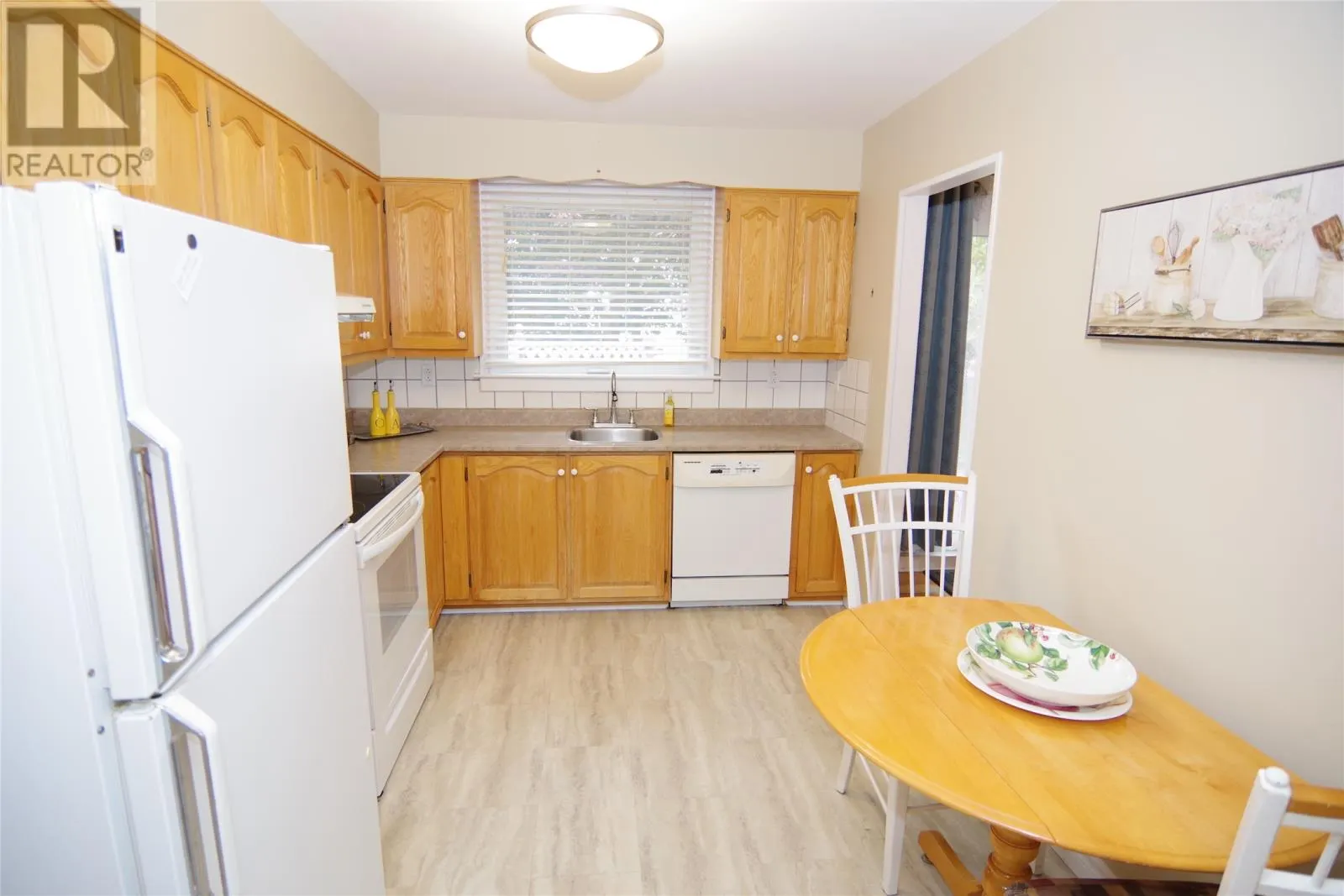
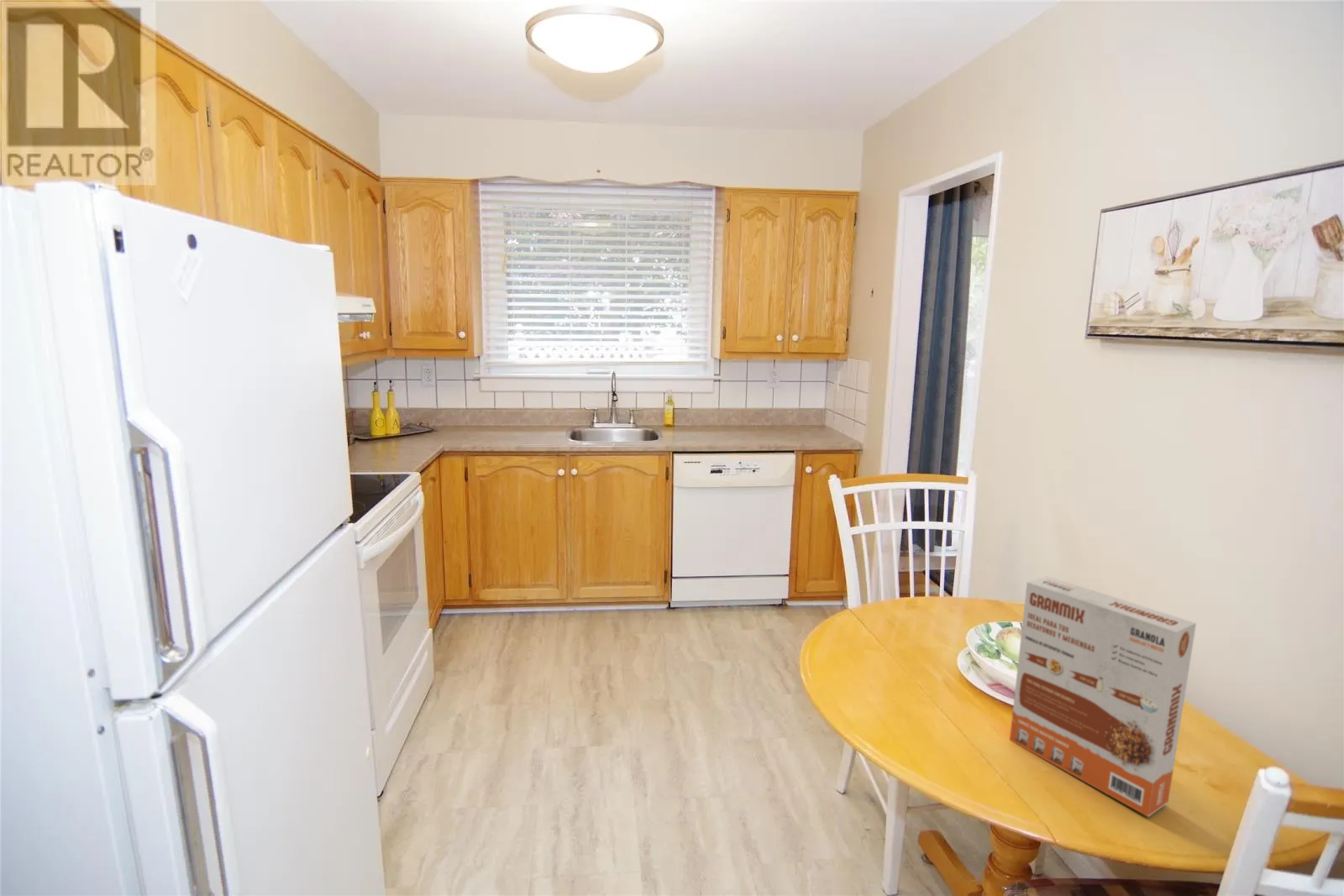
+ cereal box [1009,575,1197,818]
